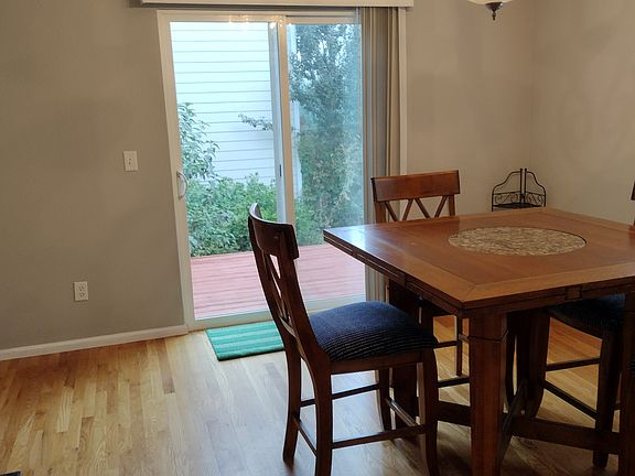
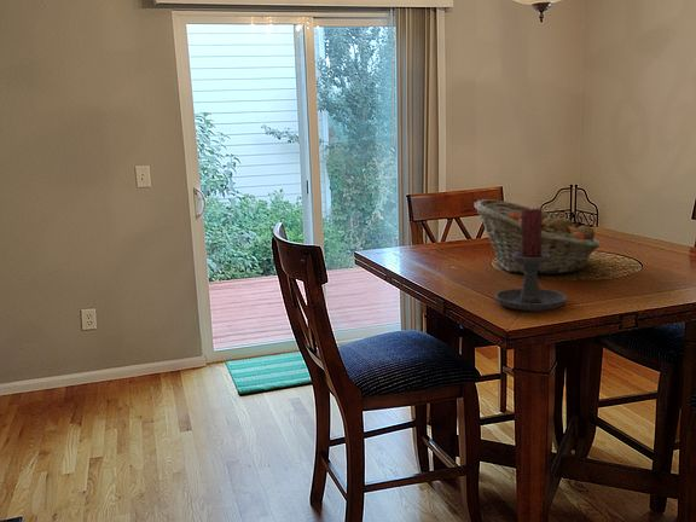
+ candle holder [494,207,568,312]
+ fruit basket [472,198,602,276]
